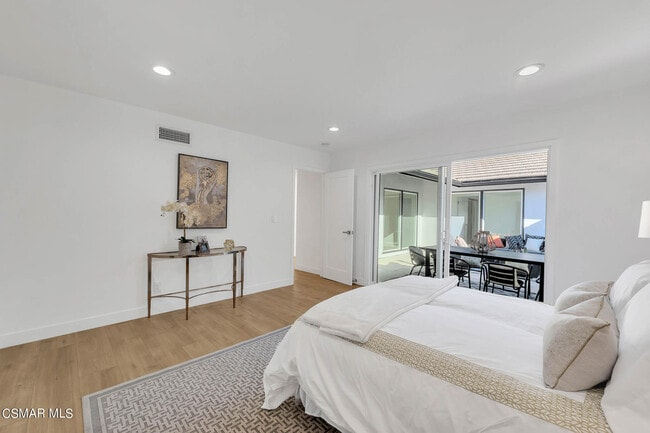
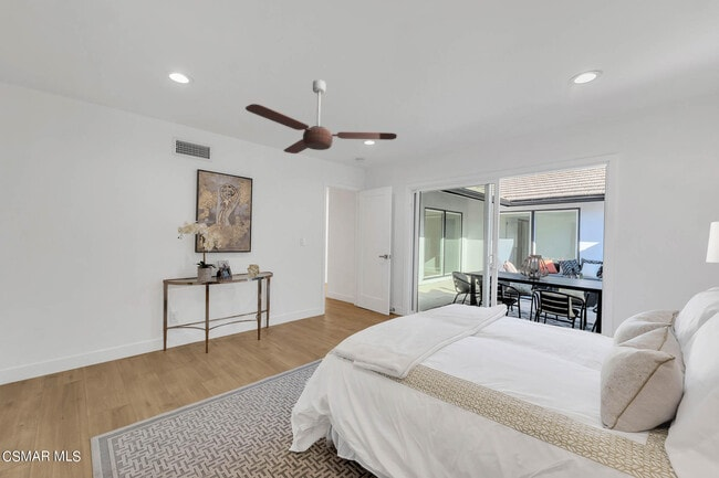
+ ceiling fan [244,78,398,155]
